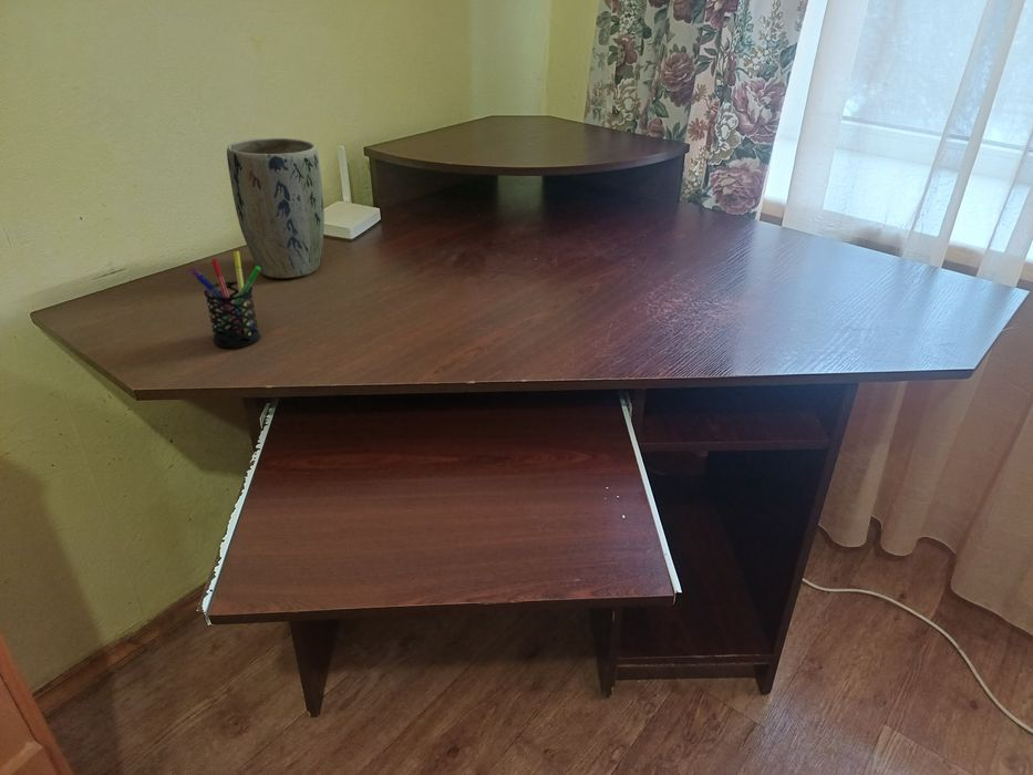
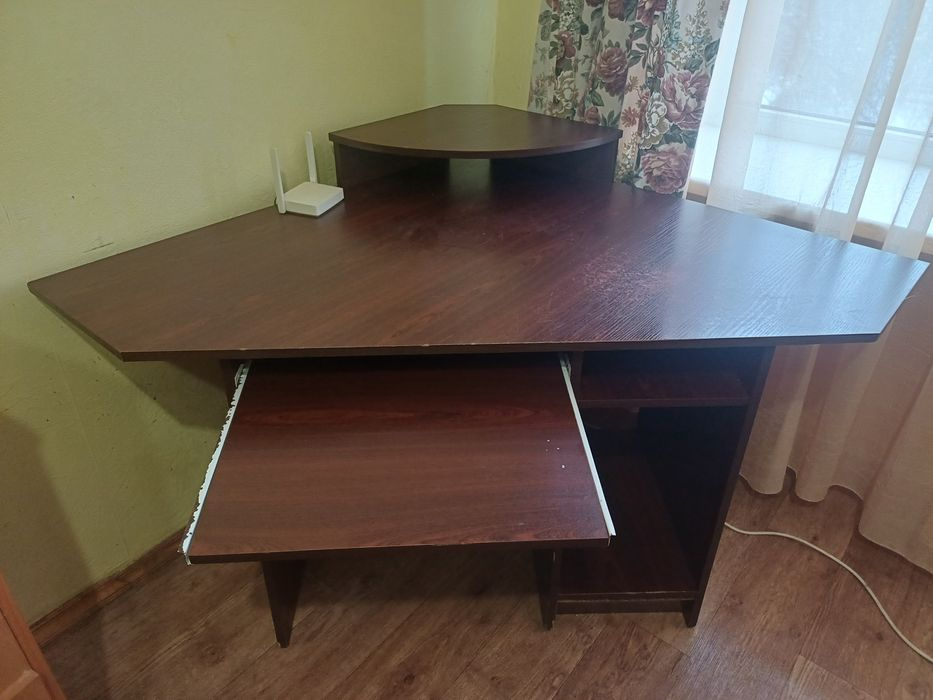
- pen holder [189,250,261,349]
- plant pot [226,137,326,279]
